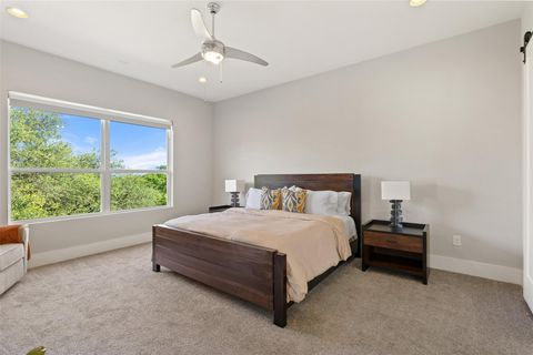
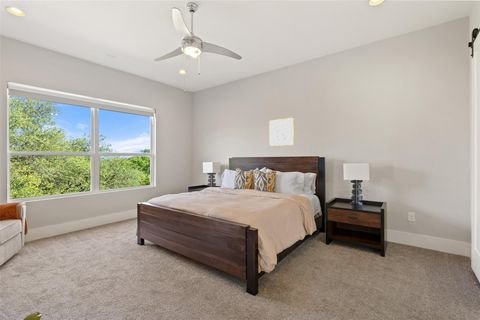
+ wall art [268,116,295,147]
